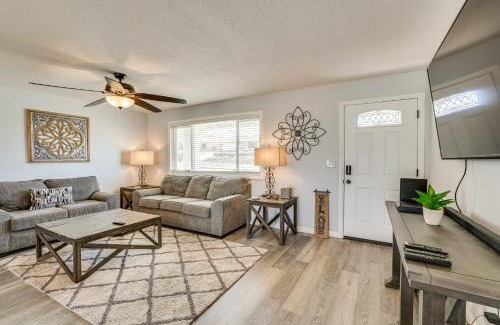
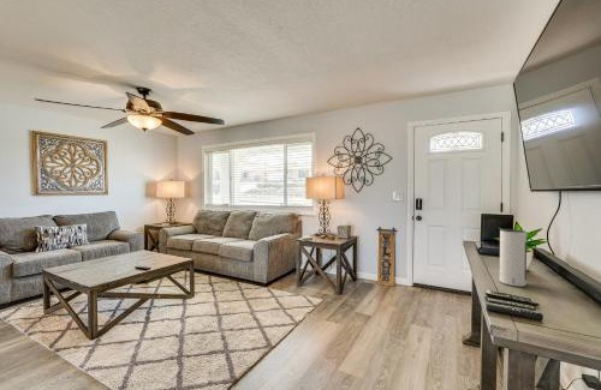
+ speaker [499,228,528,288]
